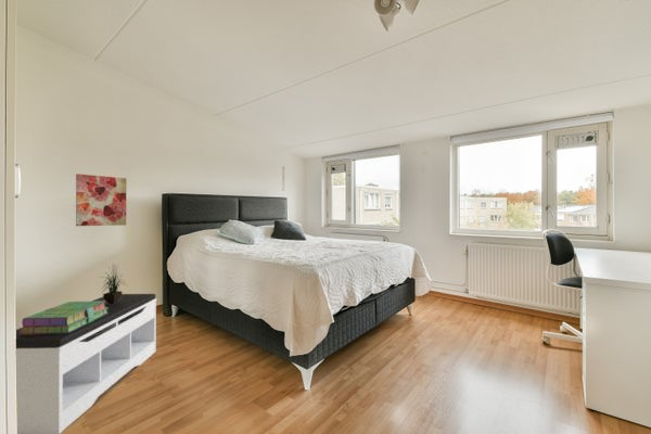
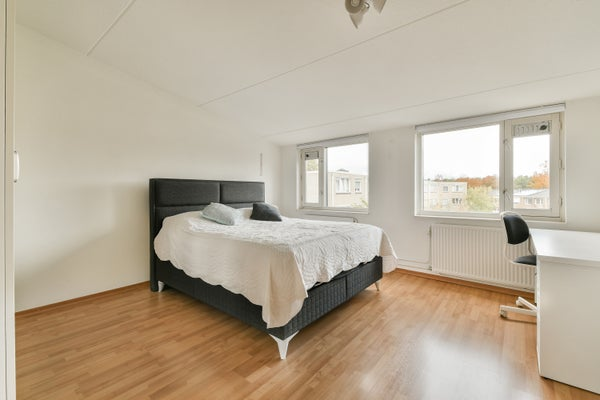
- potted plant [100,265,128,304]
- stack of books [18,301,108,334]
- bench [15,293,157,434]
- wall art [75,173,127,227]
